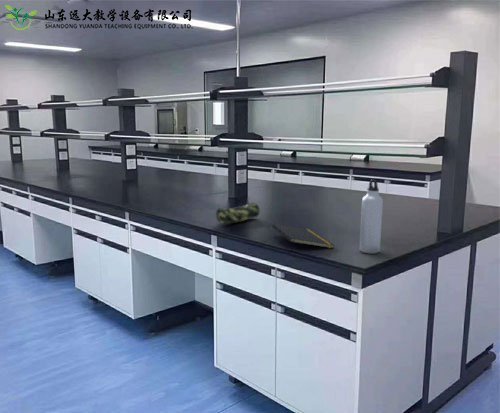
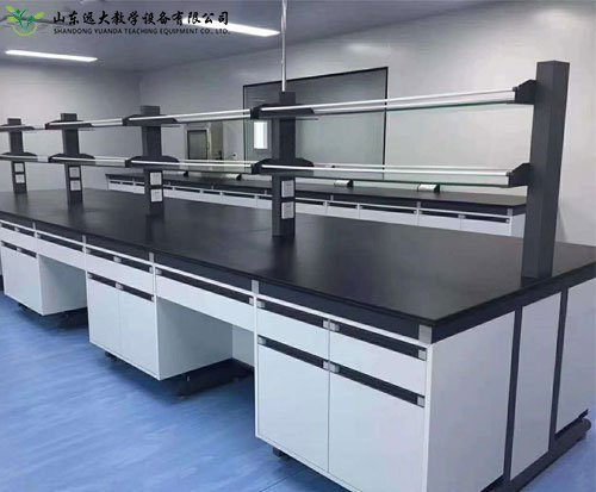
- pencil case [215,202,261,225]
- notepad [272,223,335,252]
- water bottle [359,179,384,255]
